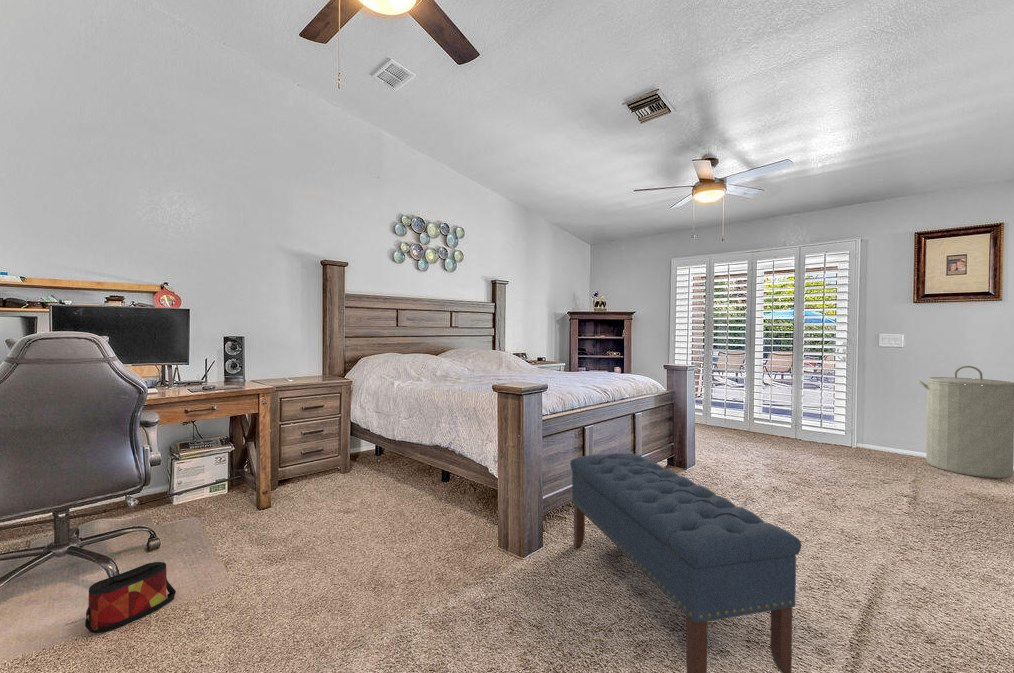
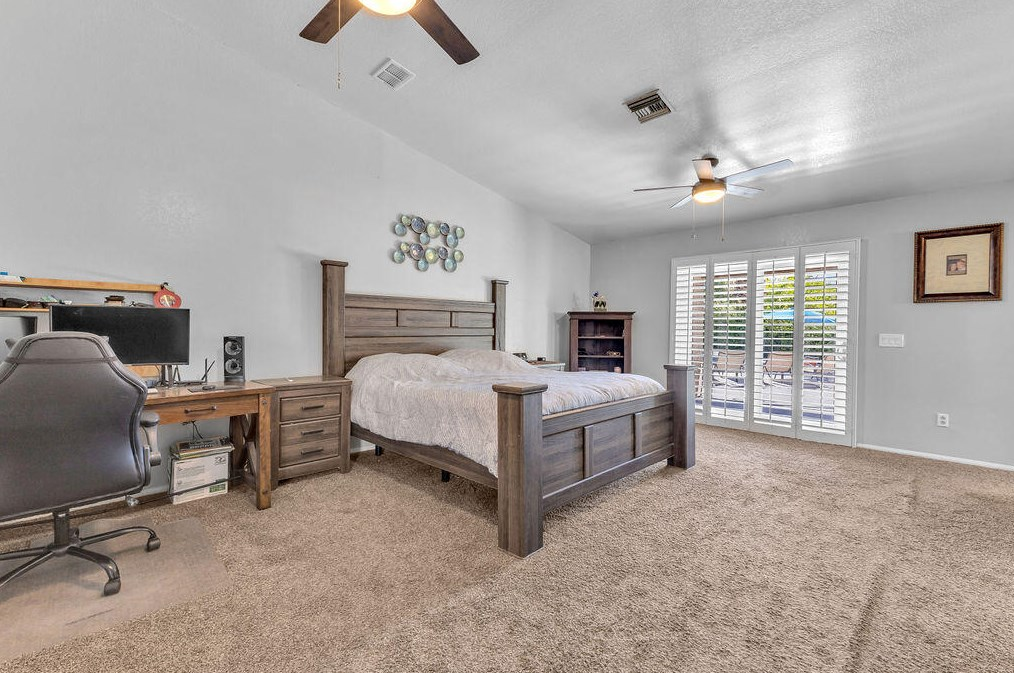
- laundry hamper [917,365,1014,479]
- bench [569,452,802,673]
- bag [84,561,177,633]
